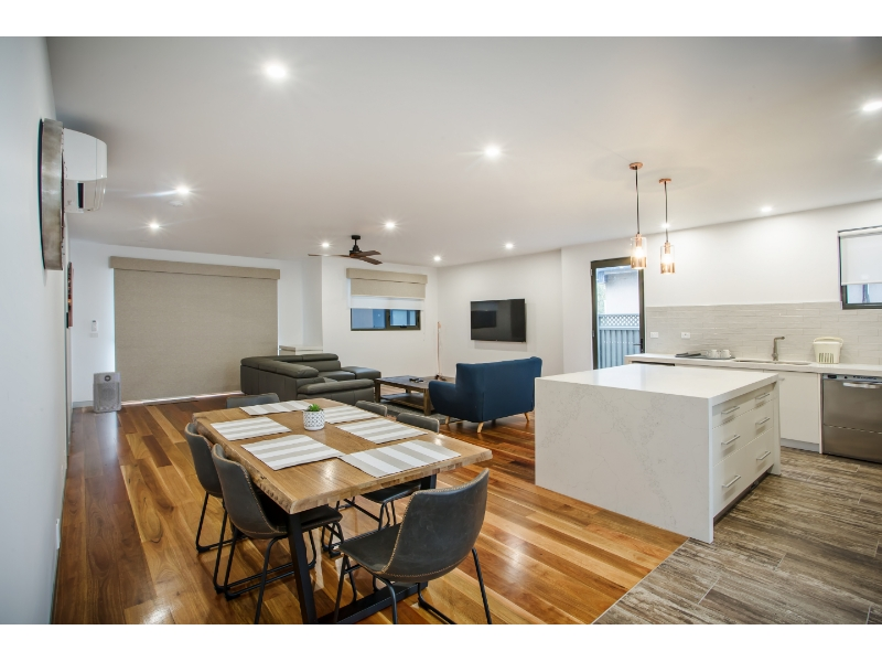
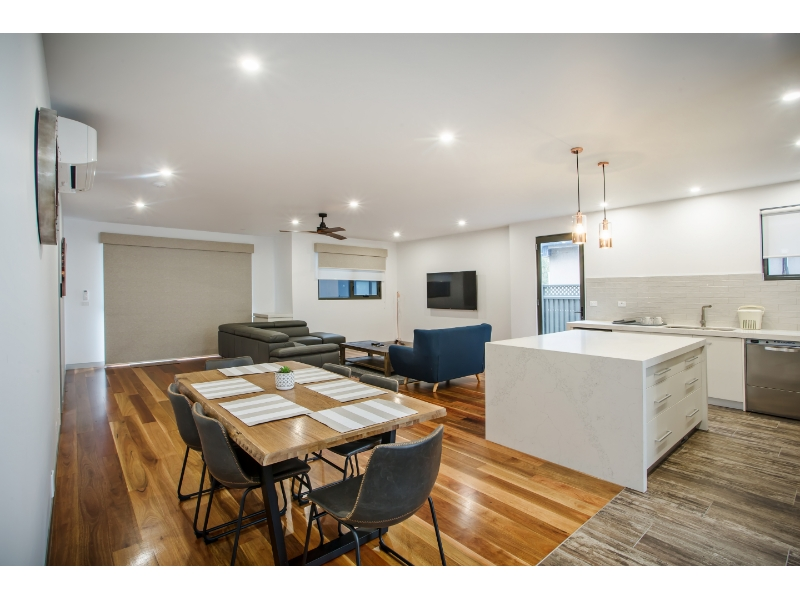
- air purifier [92,371,122,414]
